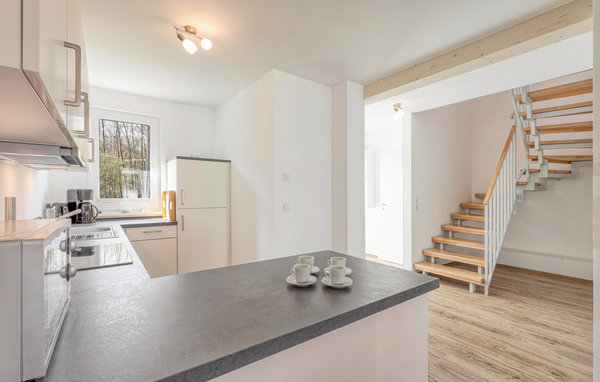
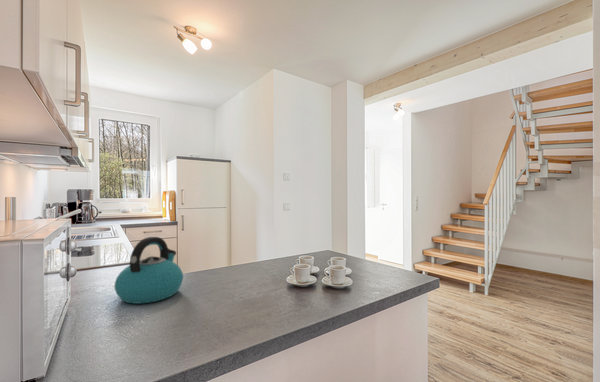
+ kettle [113,236,184,305]
